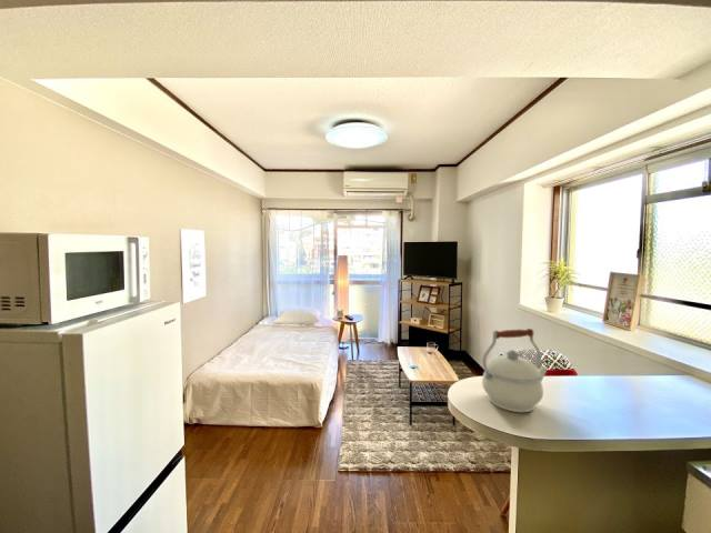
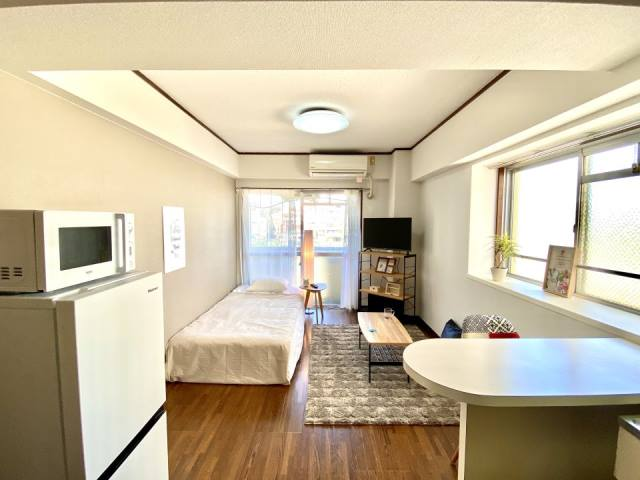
- kettle [481,328,549,413]
